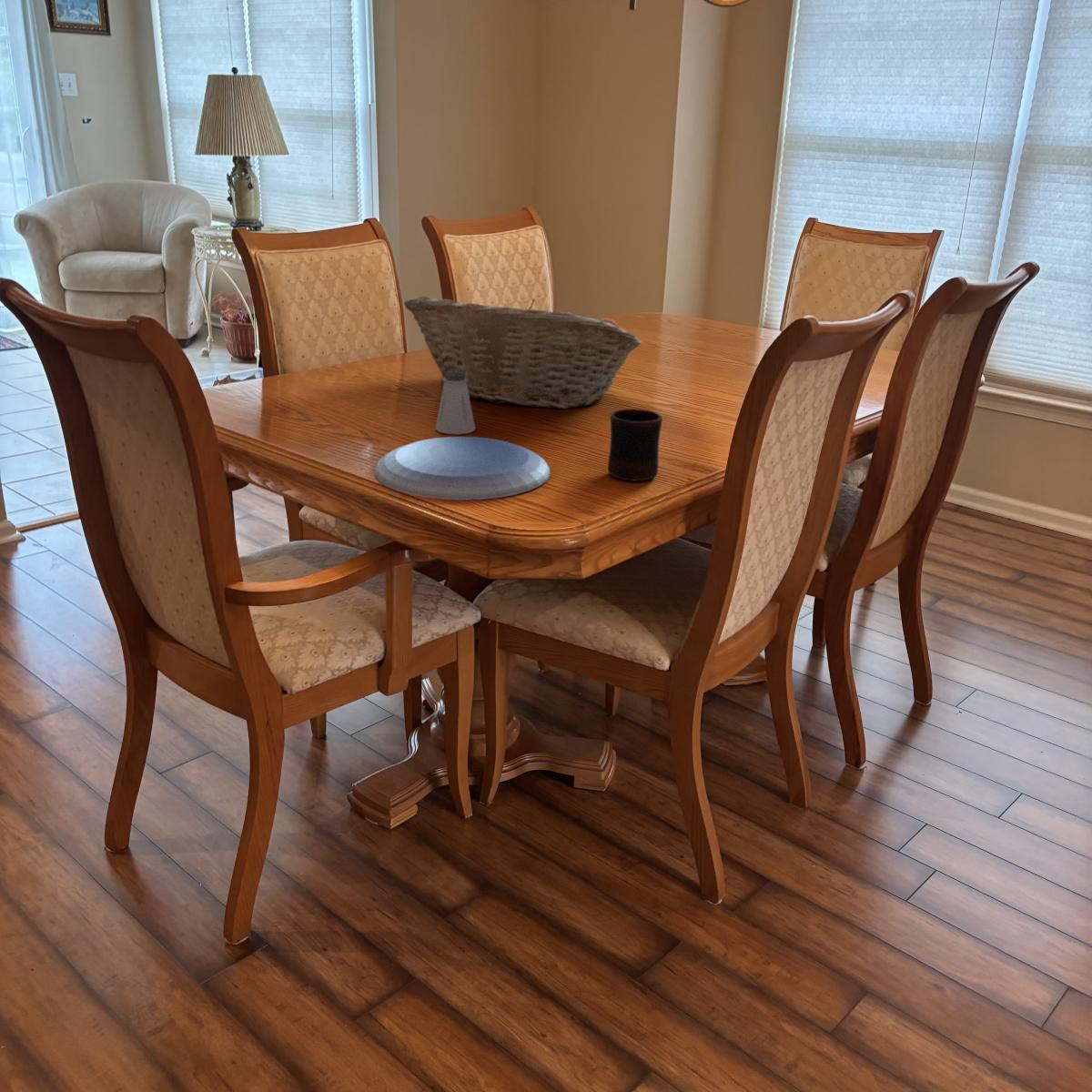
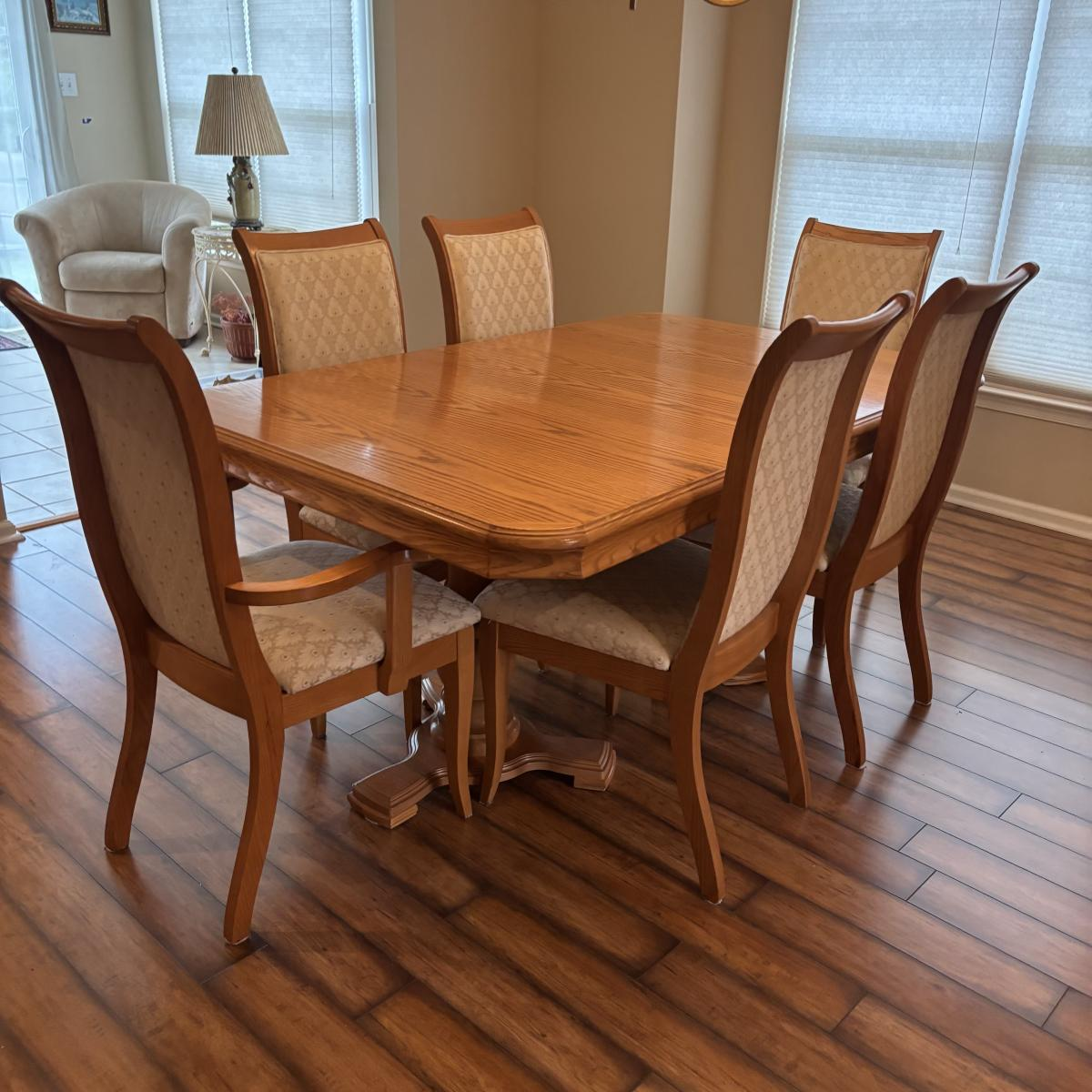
- saltshaker [434,372,476,435]
- mug [607,409,663,482]
- fruit basket [403,296,642,410]
- plate [373,436,551,501]
